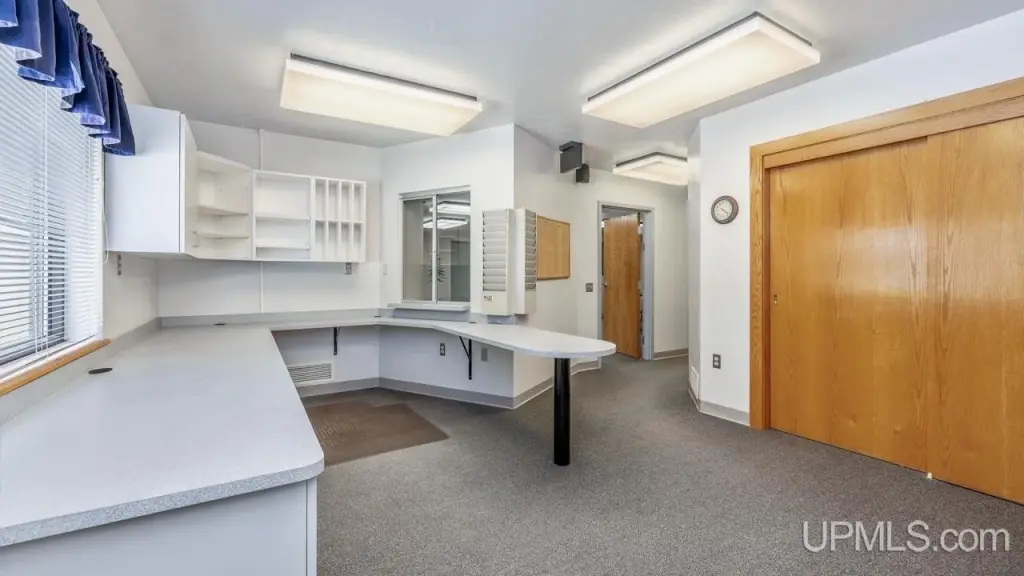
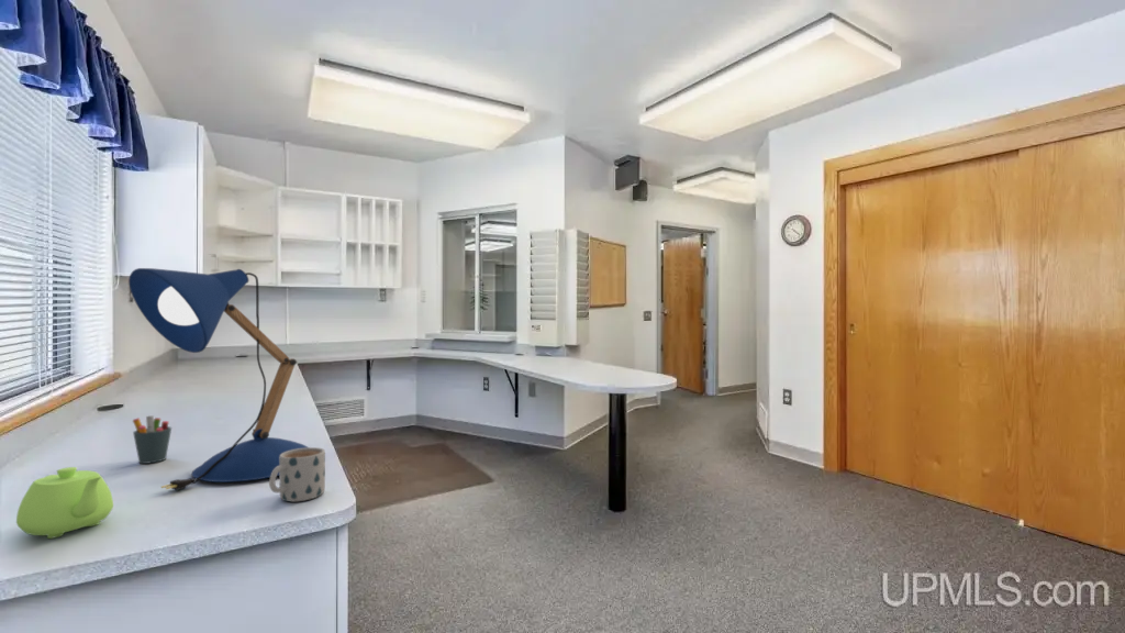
+ mug [268,446,326,502]
+ desk lamp [127,267,309,491]
+ teapot [15,466,114,540]
+ pen holder [132,414,172,465]
